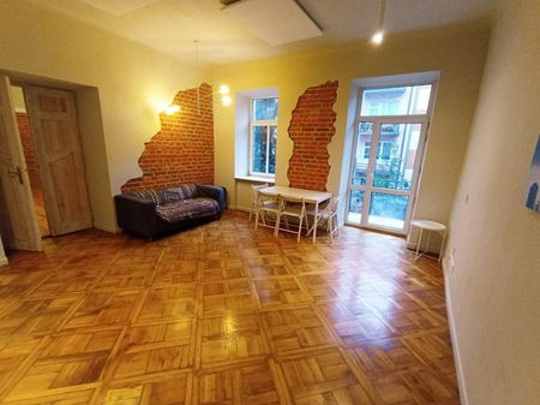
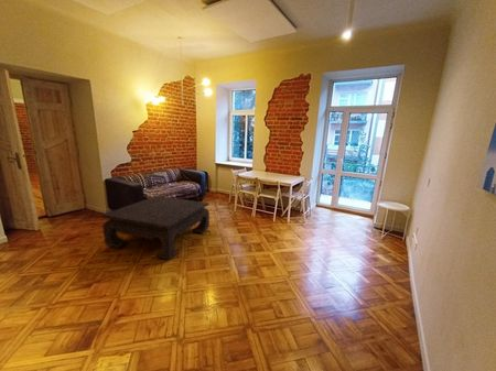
+ coffee table [100,195,211,261]
